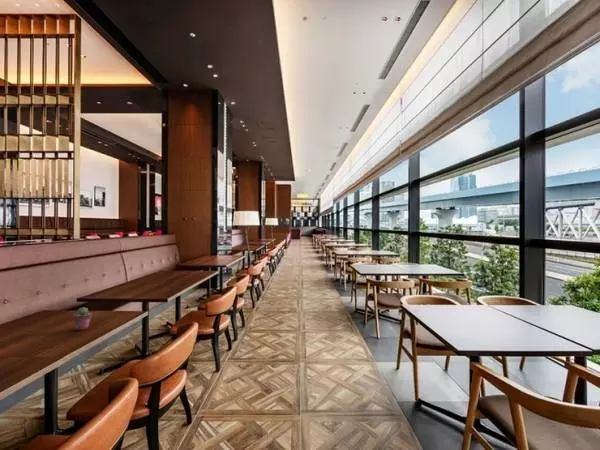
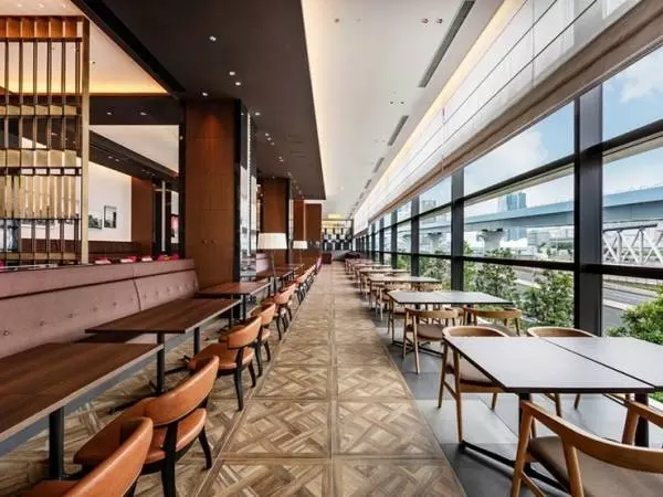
- potted succulent [72,306,93,331]
